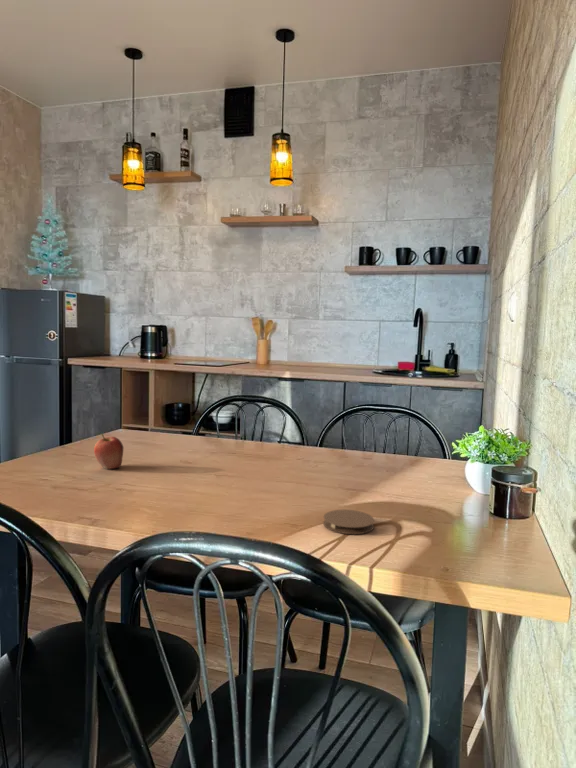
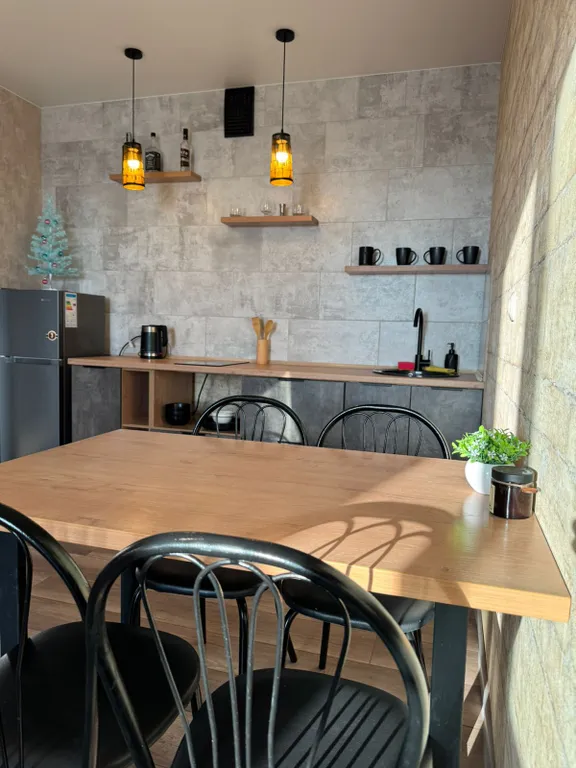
- coaster [322,509,375,535]
- fruit [93,433,124,470]
